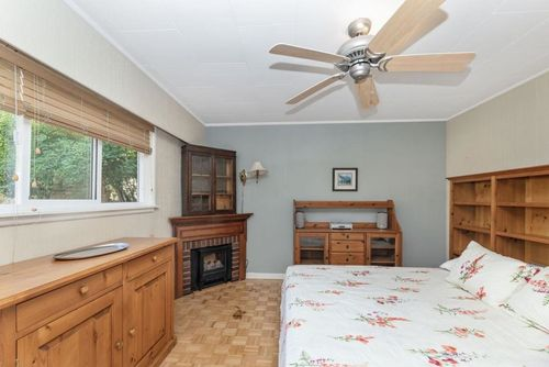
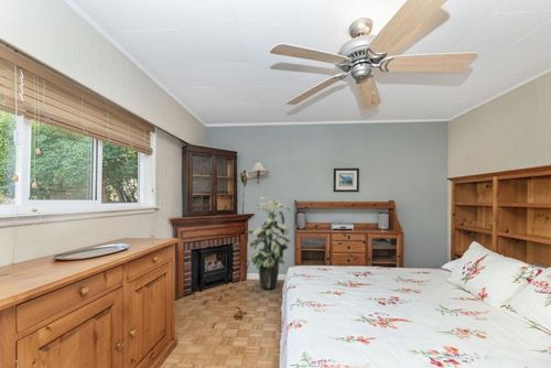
+ indoor plant [246,196,292,290]
